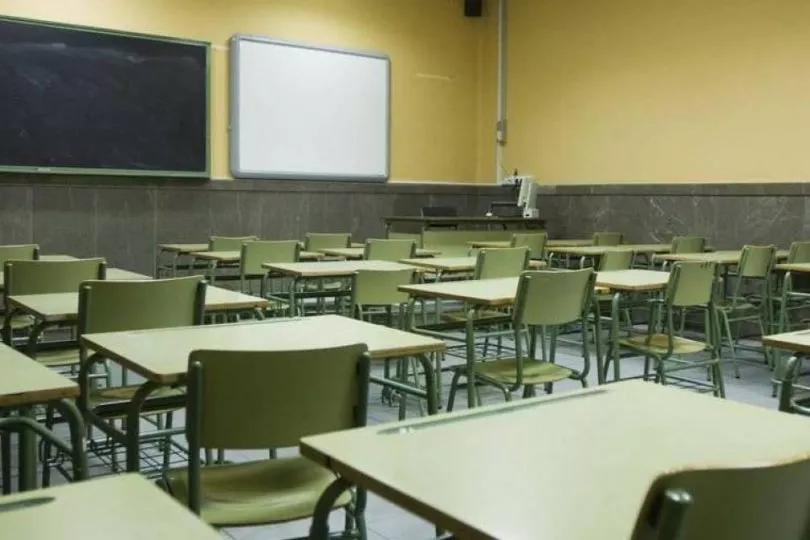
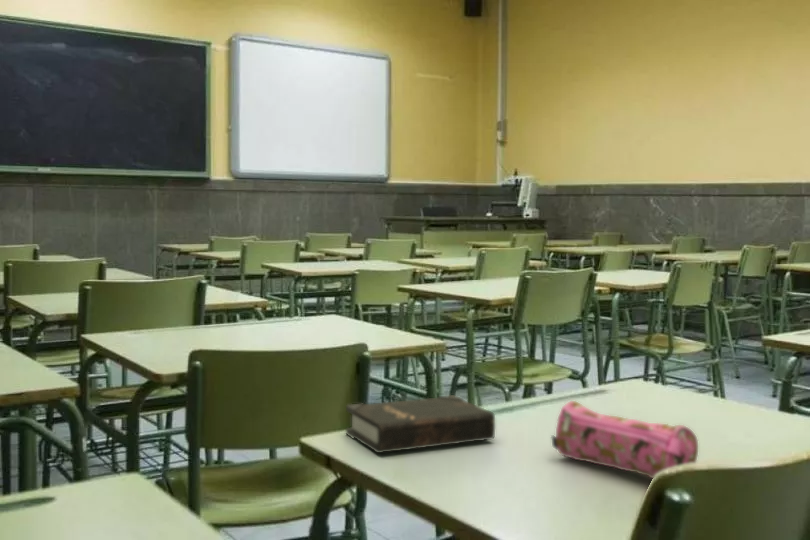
+ pencil case [550,400,699,479]
+ hardback book [345,394,496,454]
